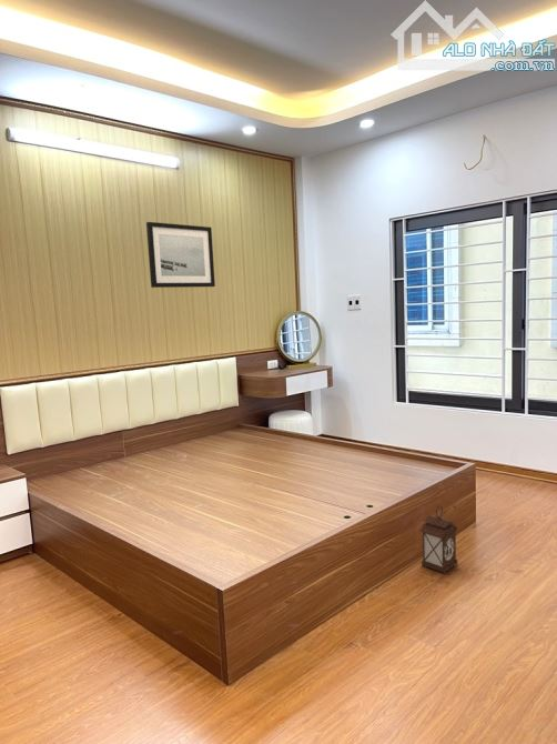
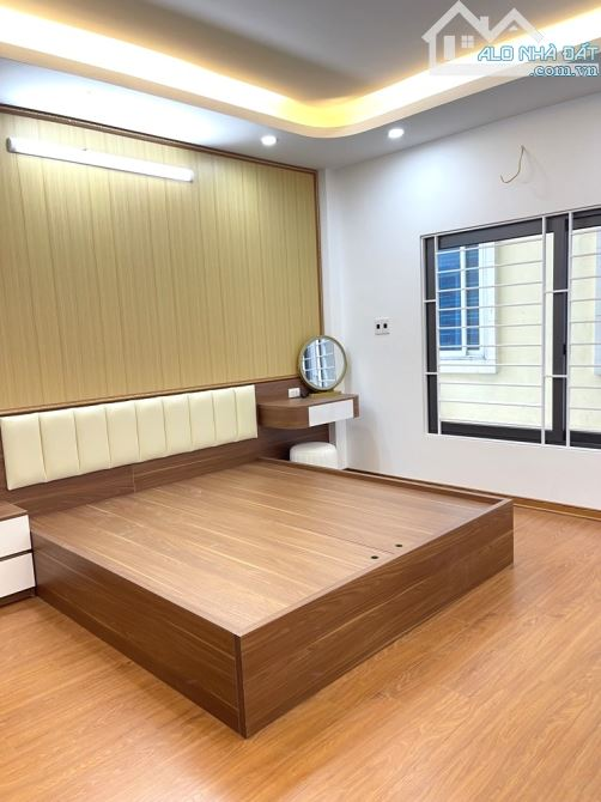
- lantern [419,505,459,575]
- wall art [145,221,216,289]
